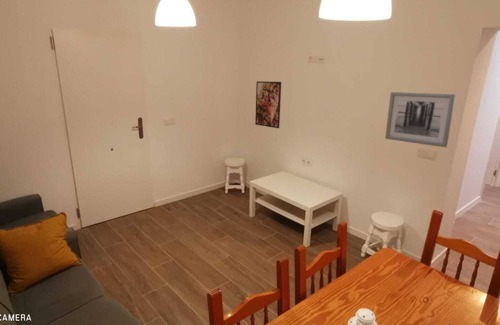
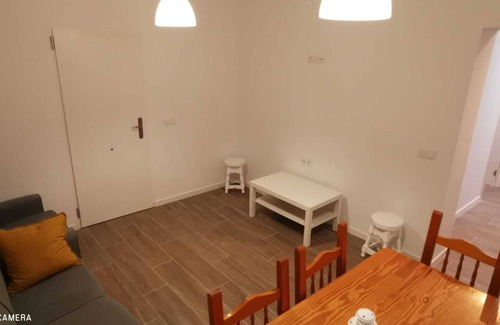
- wall art [384,91,457,148]
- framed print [254,80,282,129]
